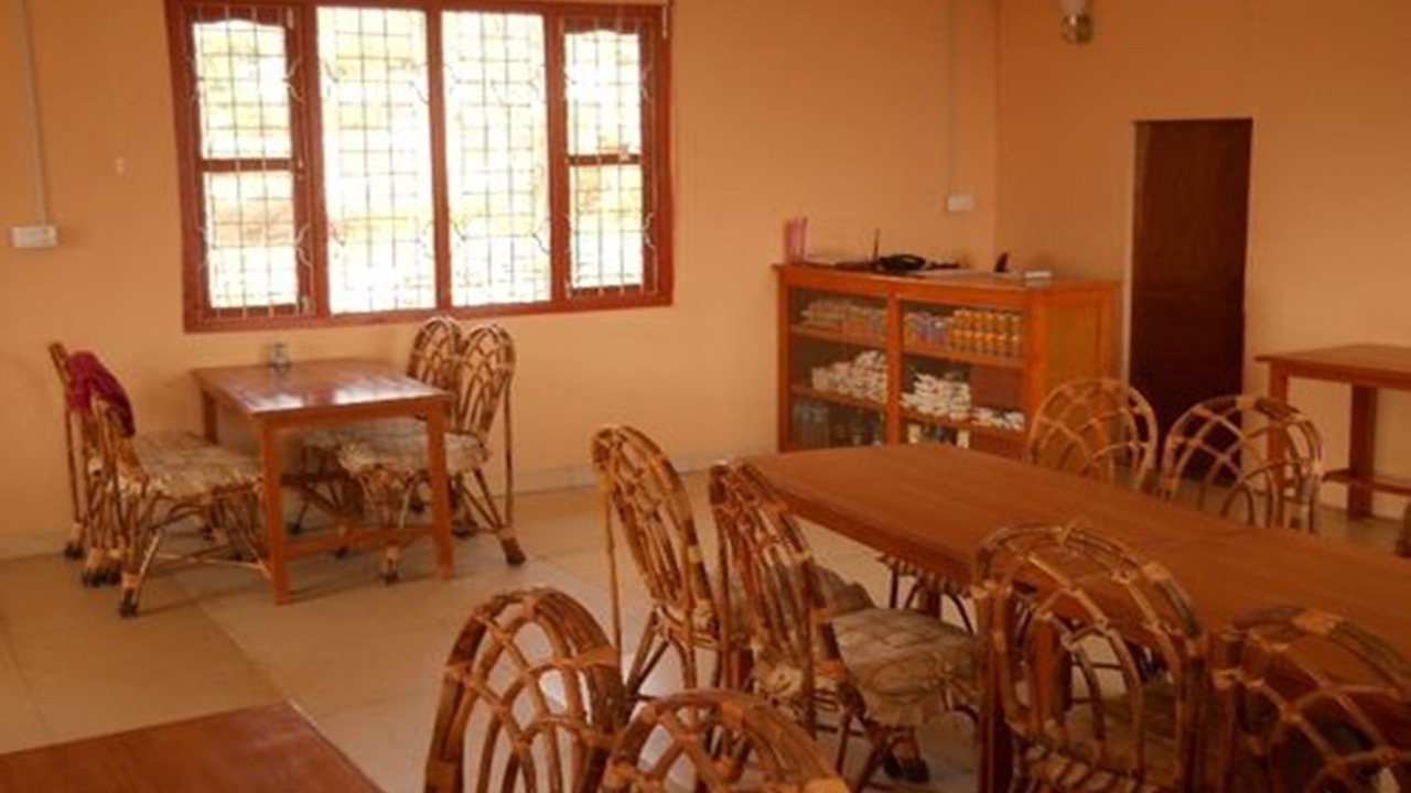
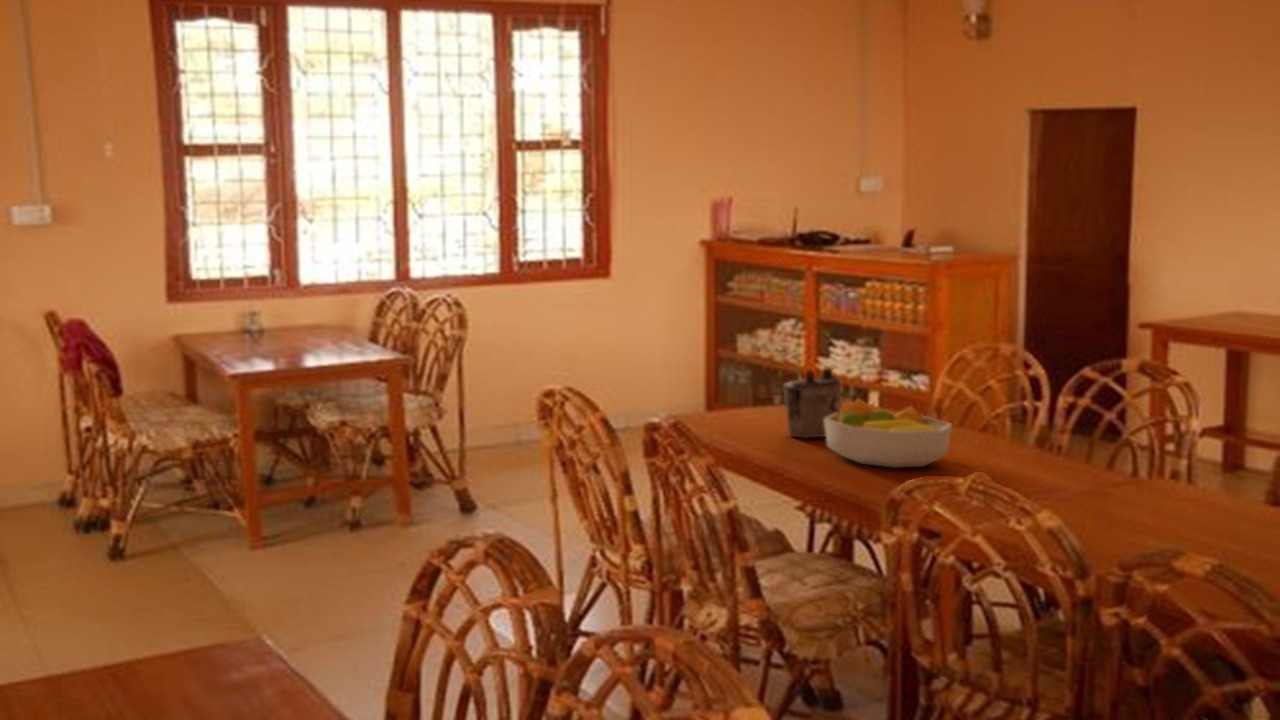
+ fruit bowl [824,397,953,469]
+ teapot [782,368,843,439]
